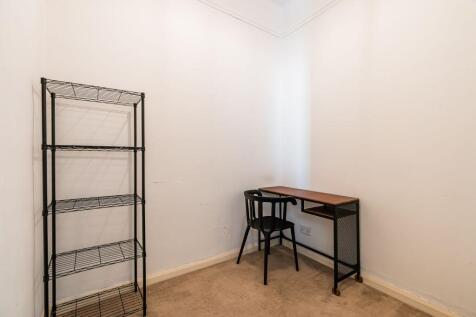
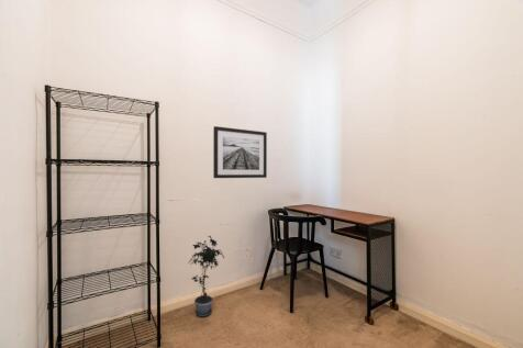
+ potted plant [187,235,225,317]
+ wall art [212,125,268,179]
